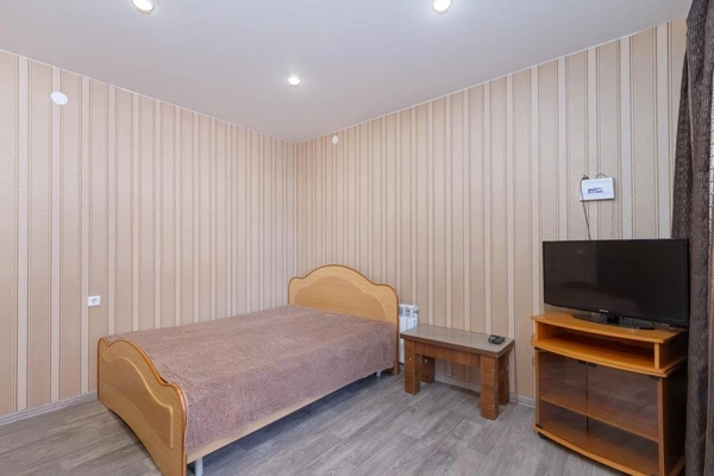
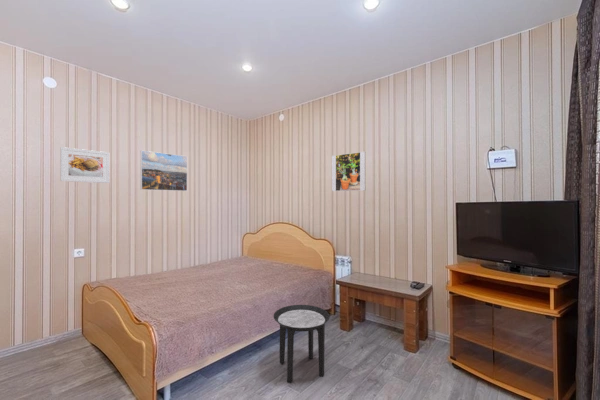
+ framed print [59,146,110,184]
+ side table [273,304,331,384]
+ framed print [331,151,367,192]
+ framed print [139,150,188,192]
